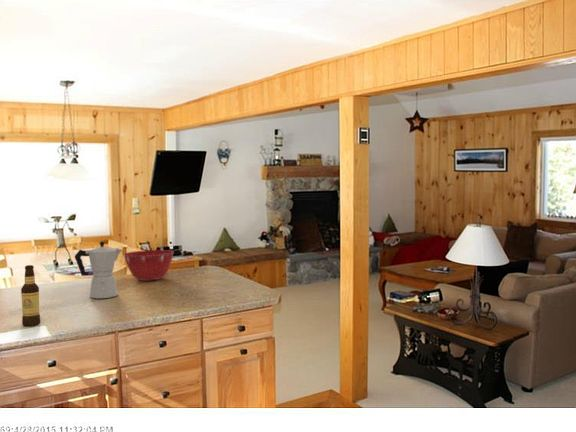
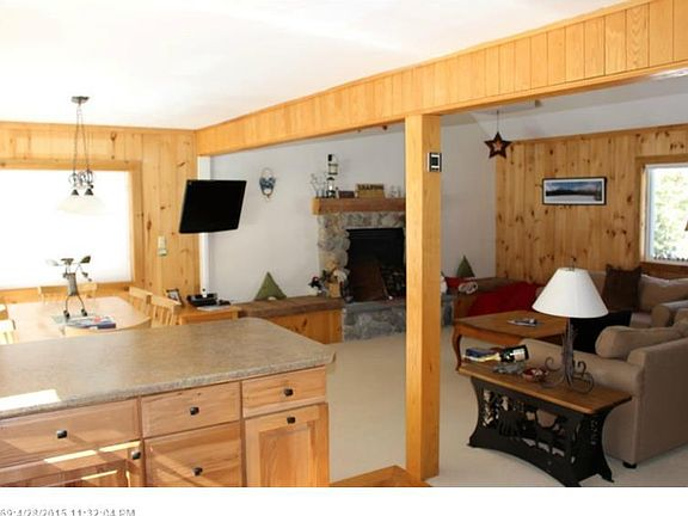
- moka pot [74,240,124,300]
- mixing bowl [122,249,175,282]
- bottle [20,264,41,327]
